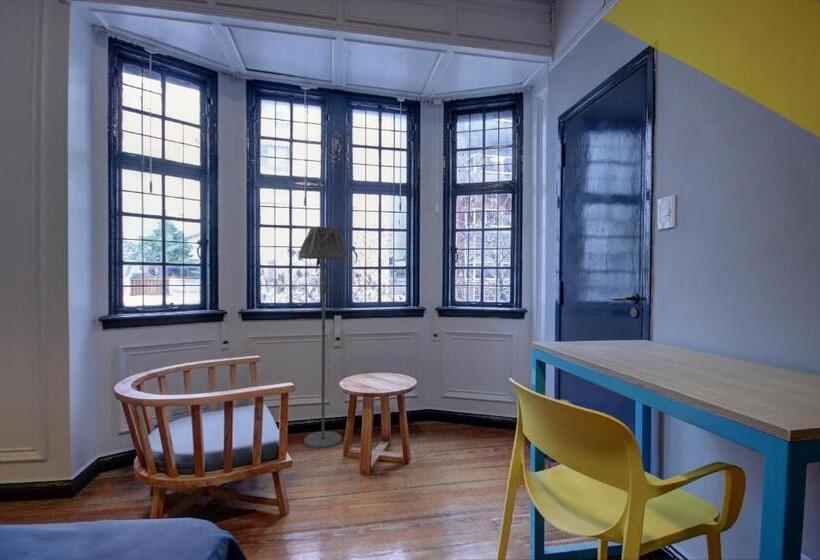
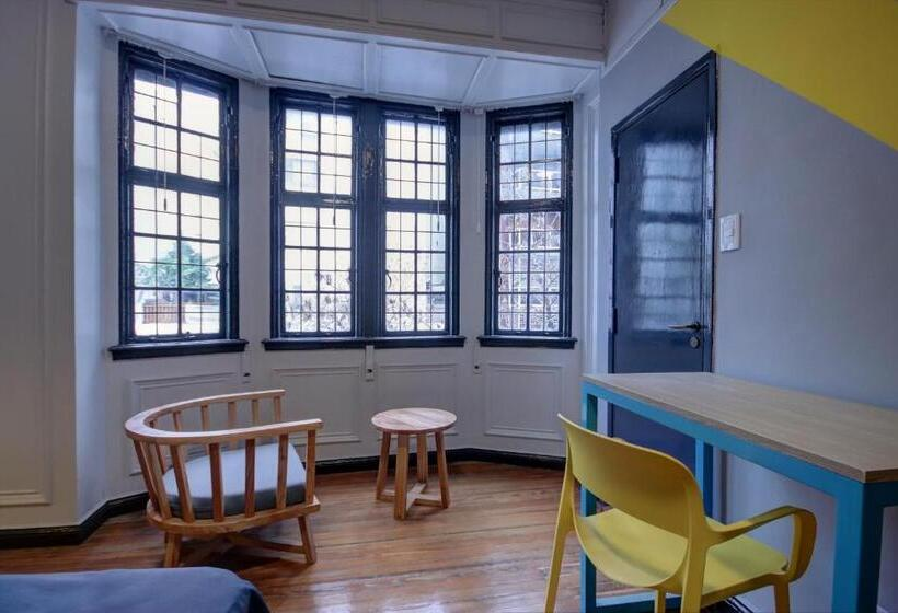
- floor lamp [298,226,349,450]
